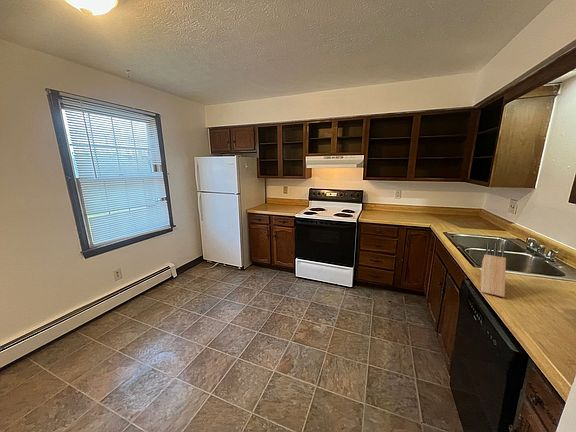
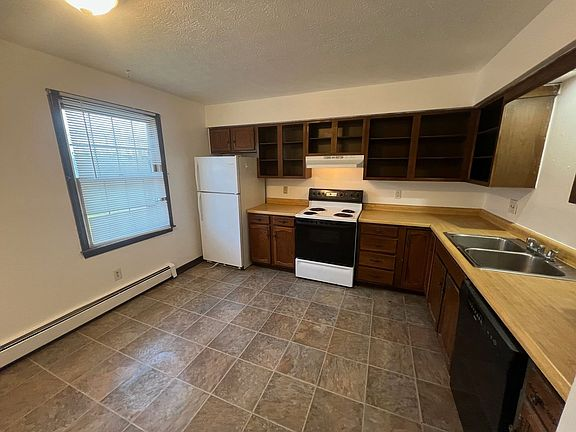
- knife block [479,241,507,298]
